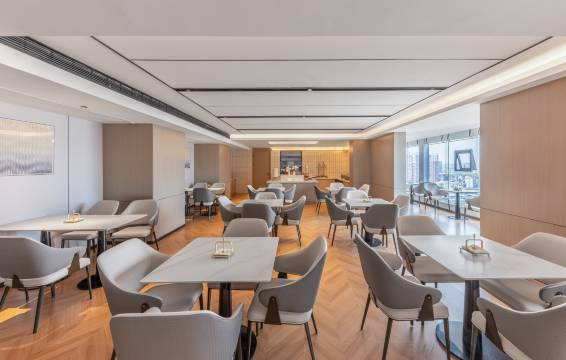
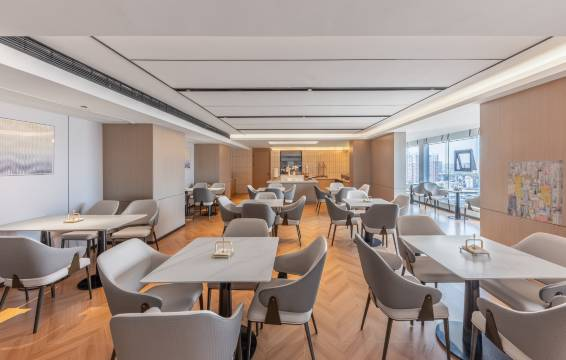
+ wall art [507,159,564,225]
